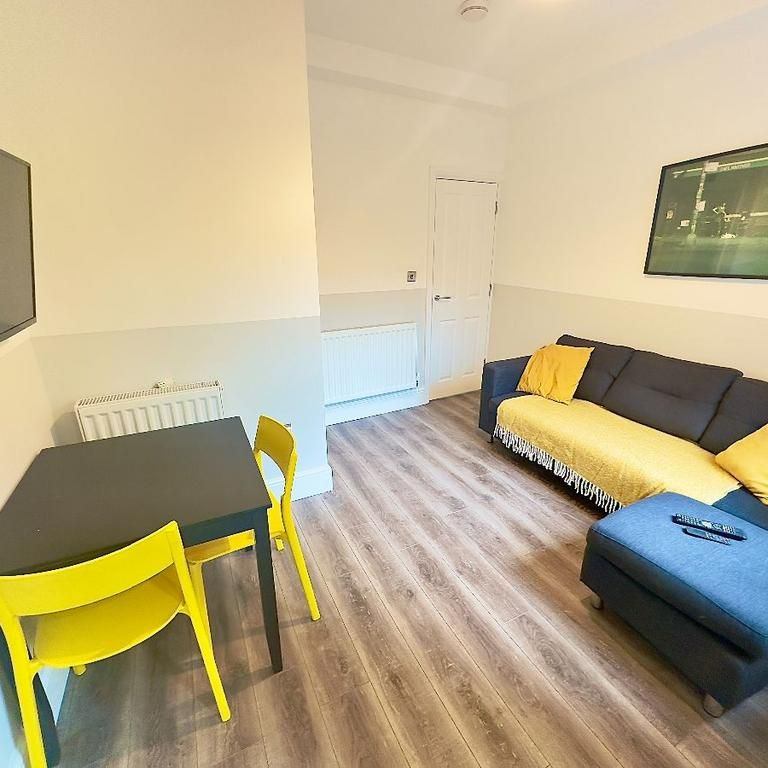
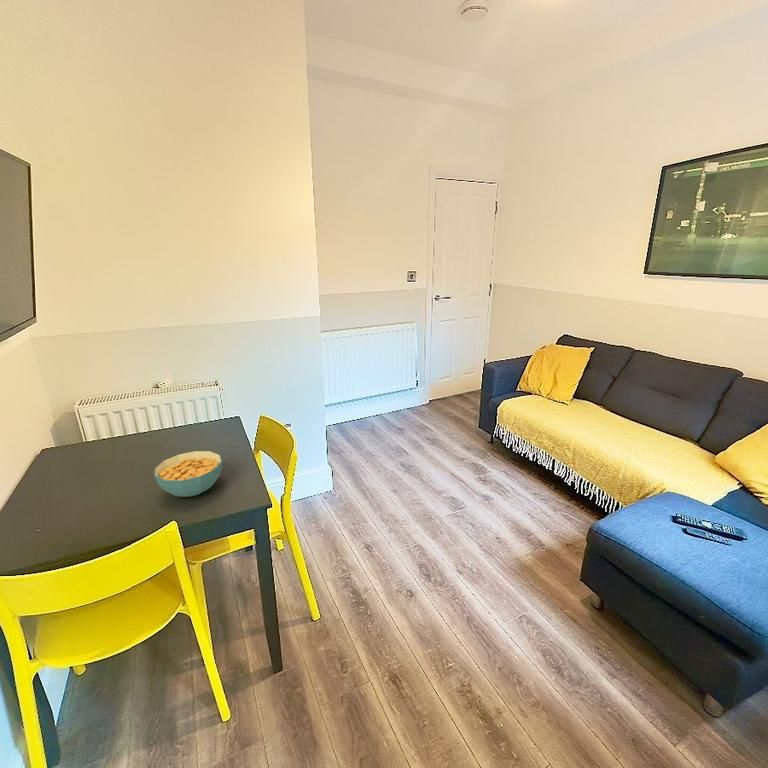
+ cereal bowl [154,450,223,498]
